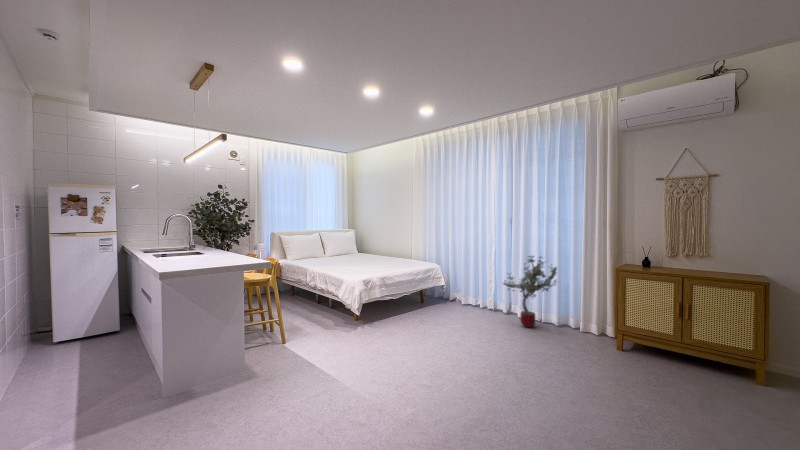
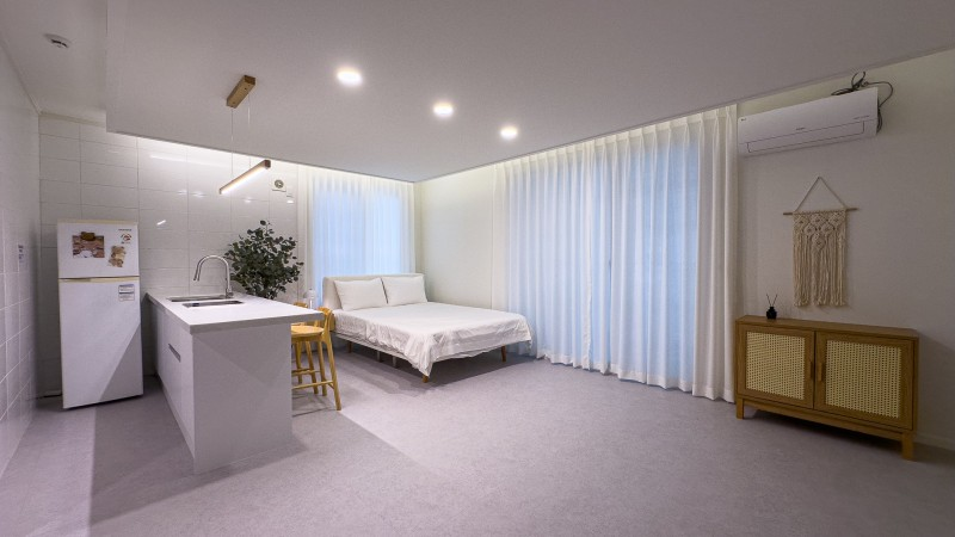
- potted tree [502,254,559,329]
